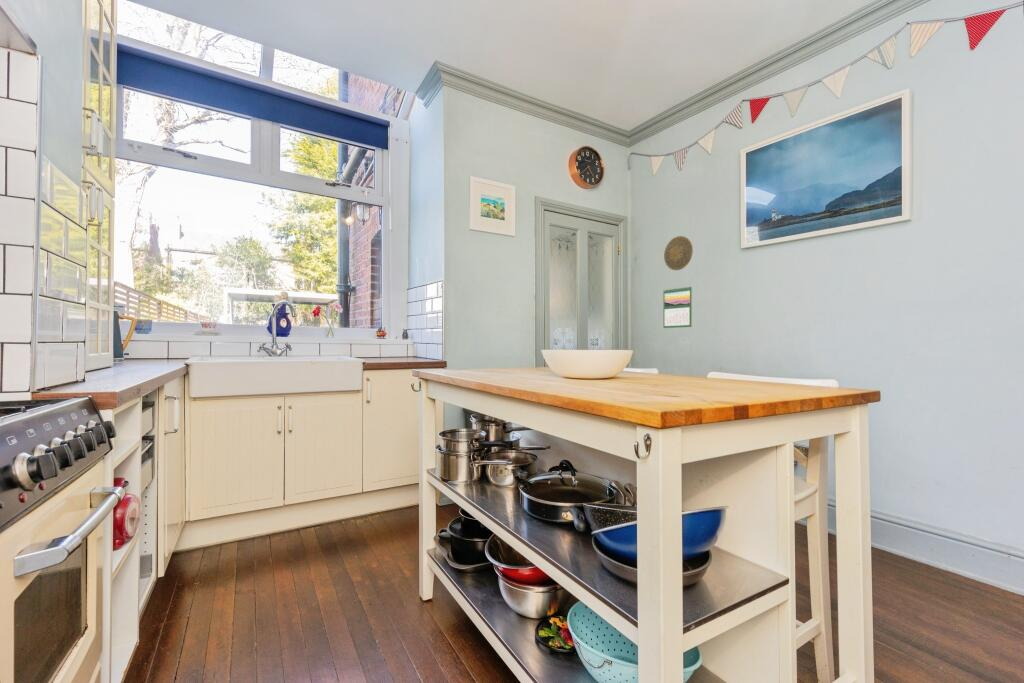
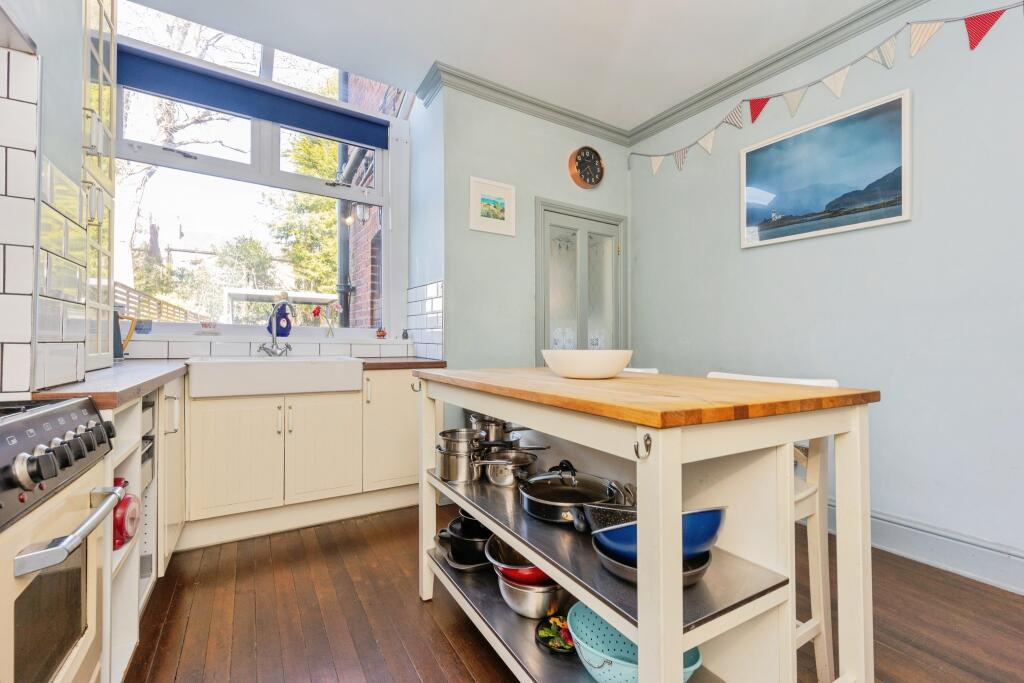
- calendar [662,285,693,329]
- decorative plate [663,235,694,271]
